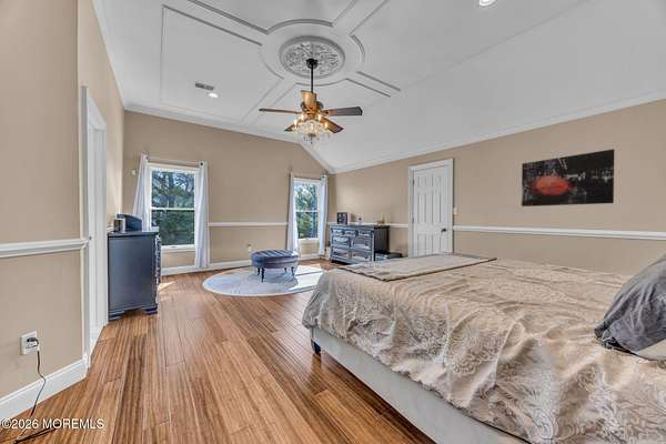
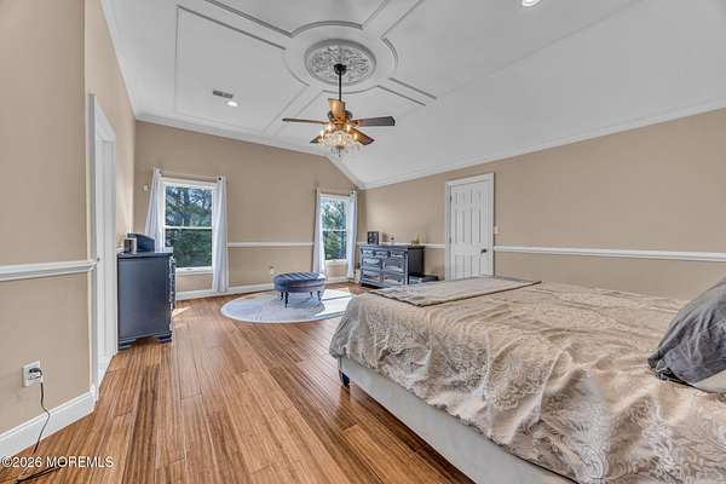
- wall art [521,148,615,208]
